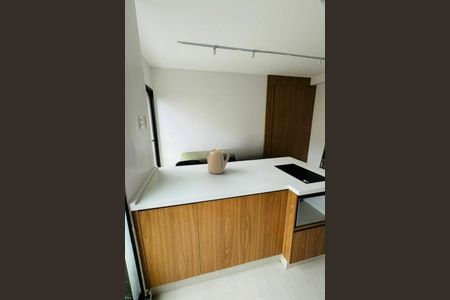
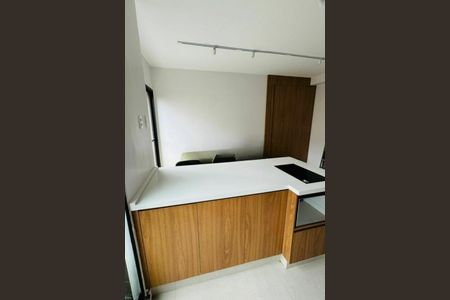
- kettle [204,148,230,175]
